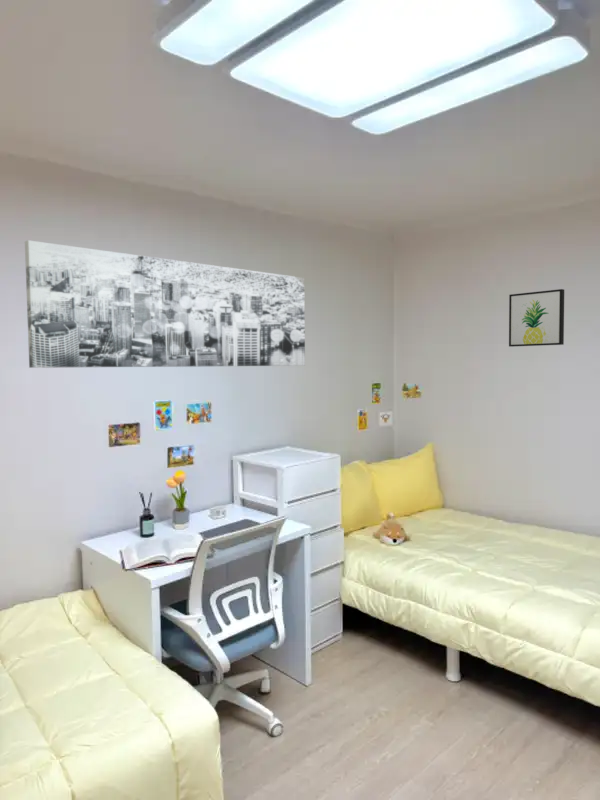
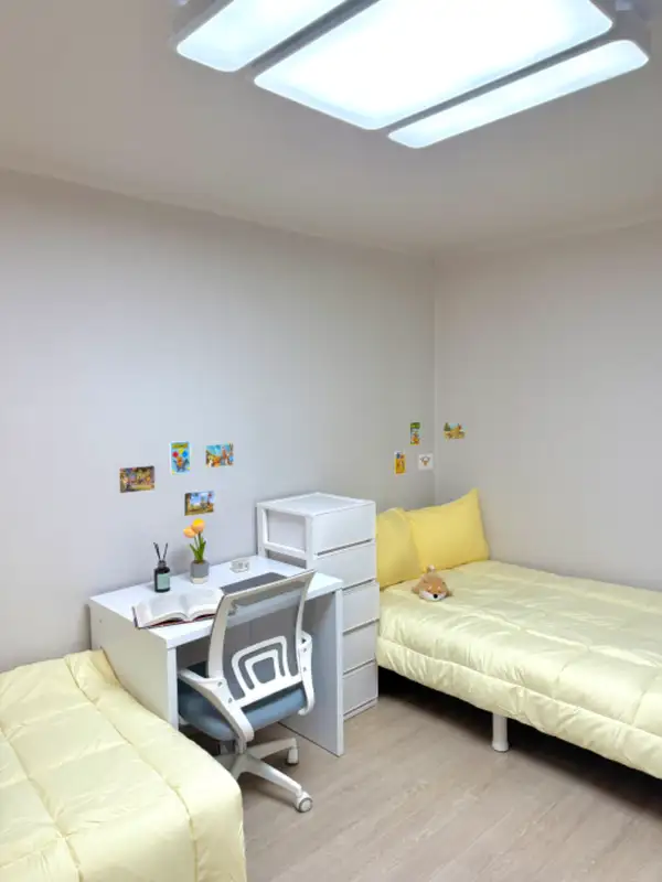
- wall art [508,288,565,348]
- wall art [24,239,306,369]
